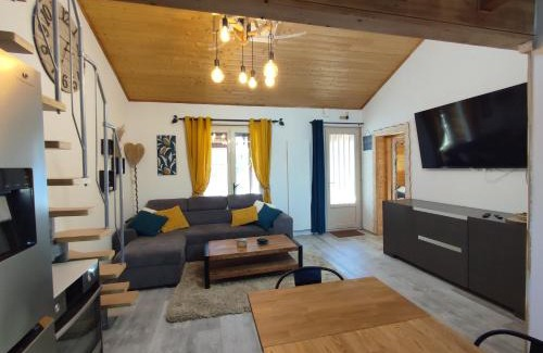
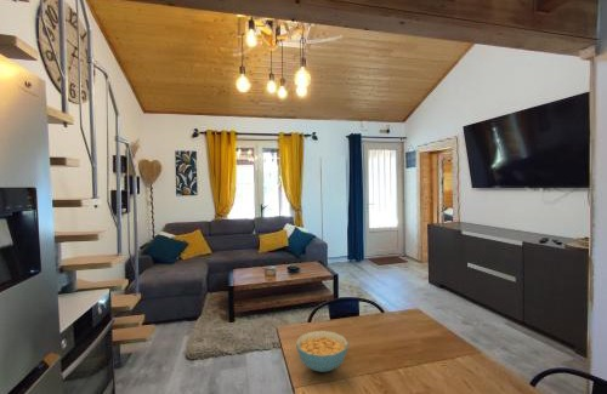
+ cereal bowl [295,330,350,373]
